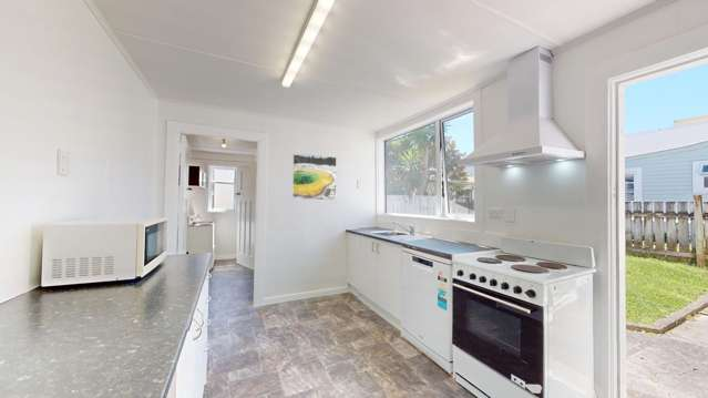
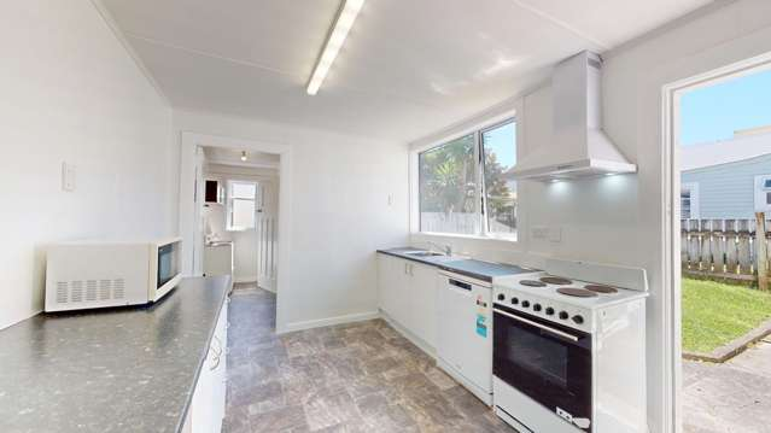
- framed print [291,152,338,201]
